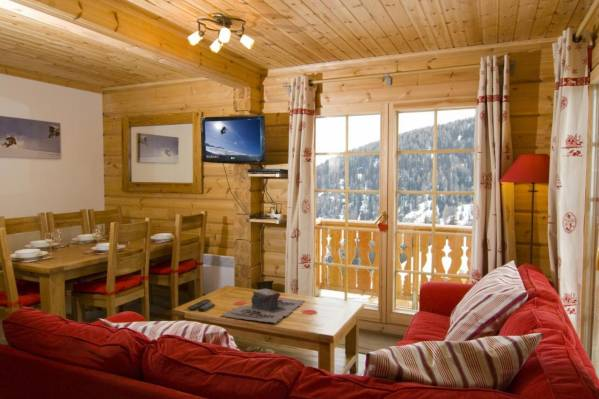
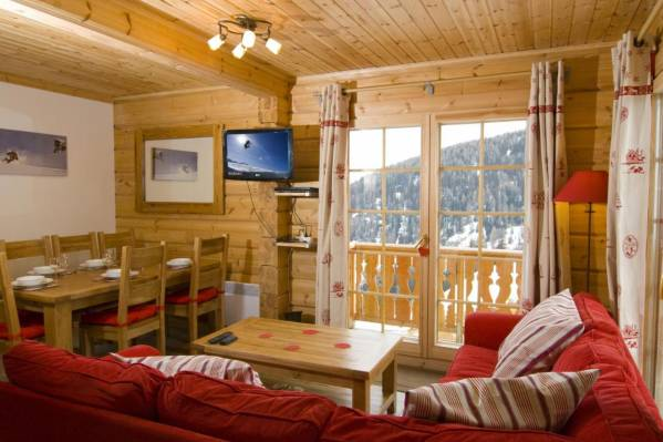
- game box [220,288,306,324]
